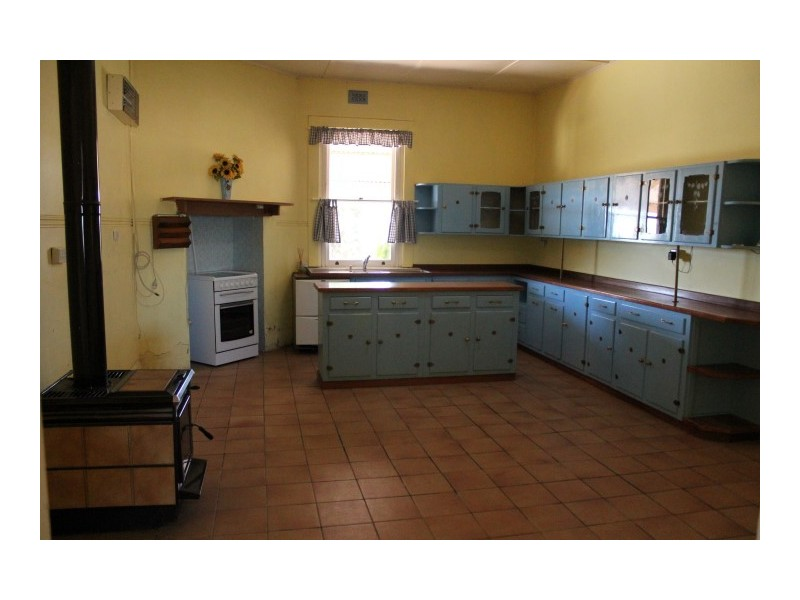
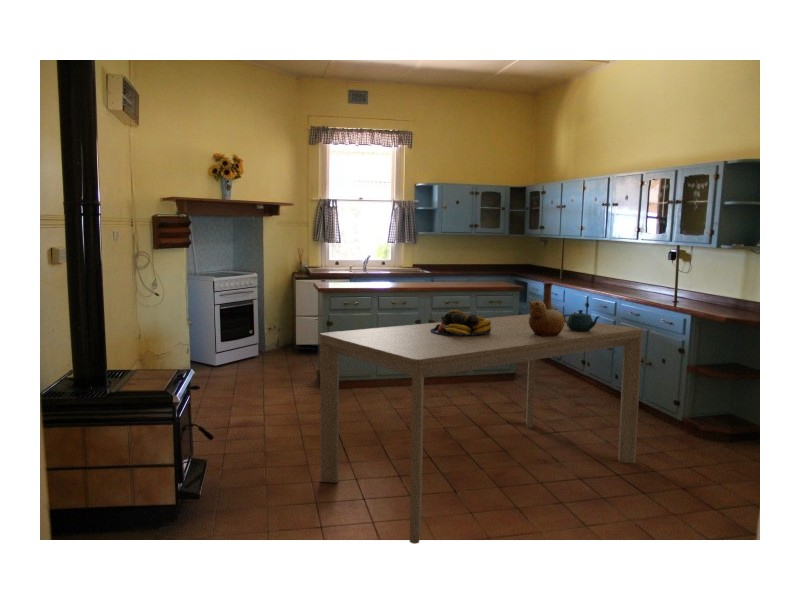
+ dining table [319,313,644,545]
+ fruit bowl [430,309,492,336]
+ teapot [563,309,601,331]
+ vase [528,281,565,337]
